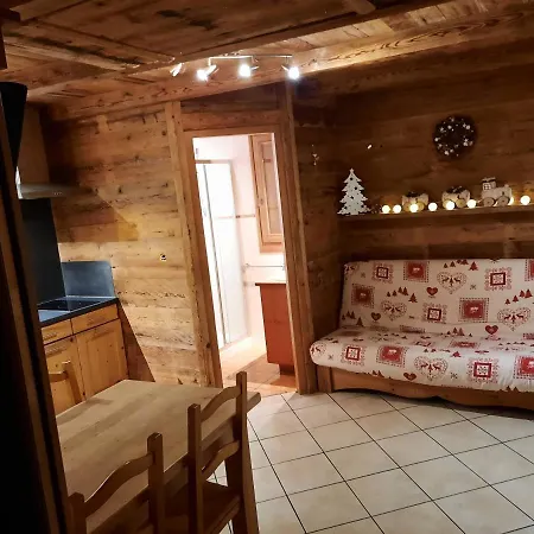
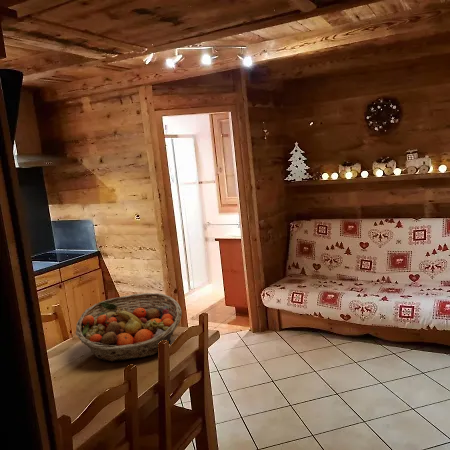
+ fruit basket [75,292,183,363]
